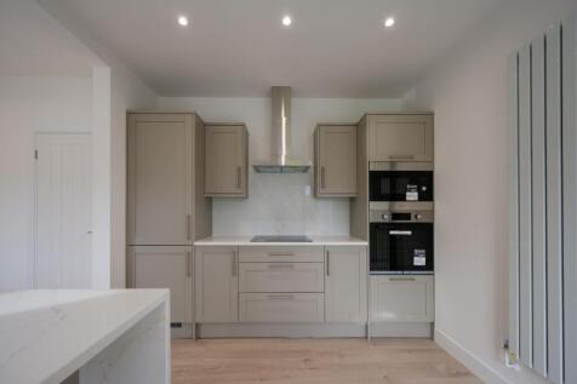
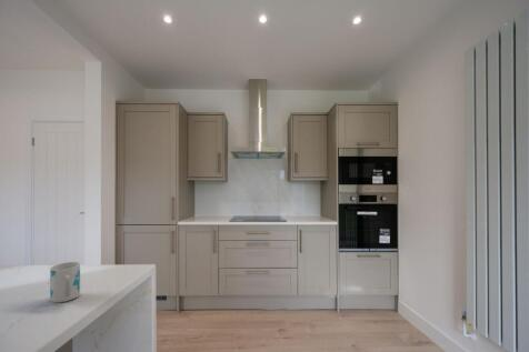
+ mug [49,261,81,304]
